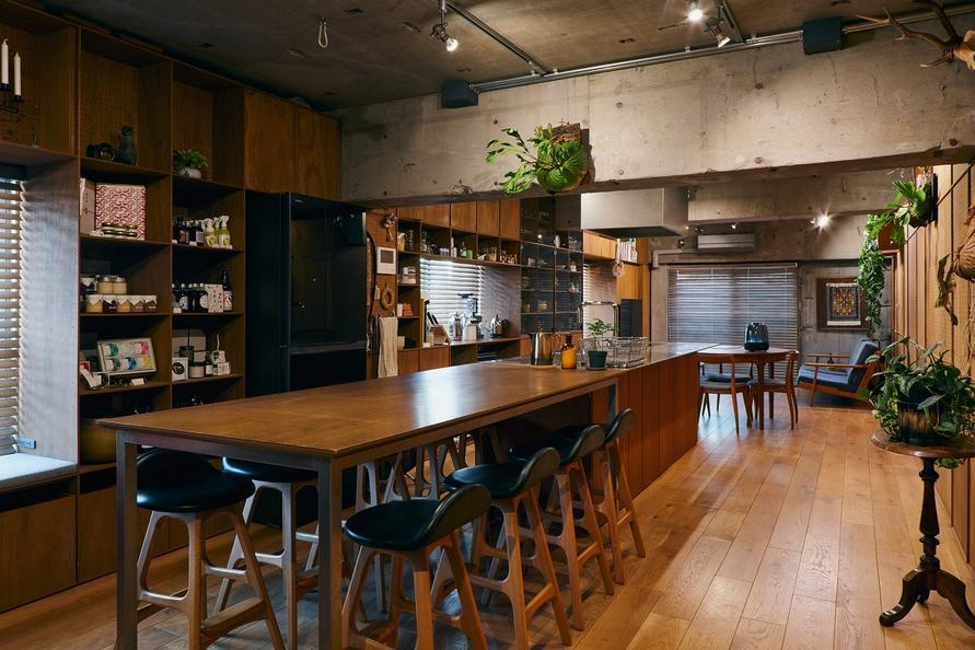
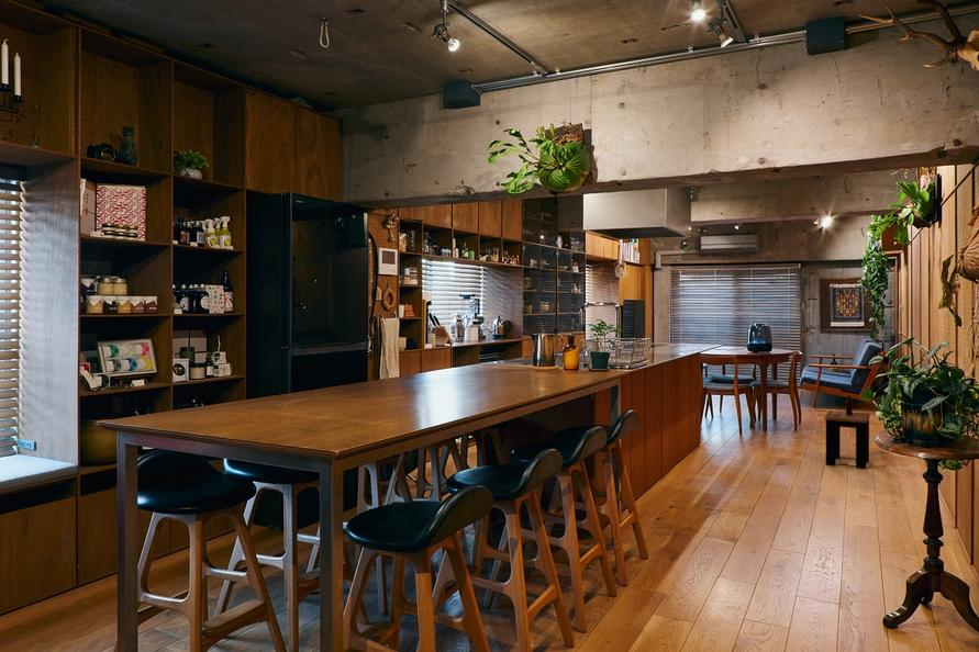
+ side table [824,394,871,470]
